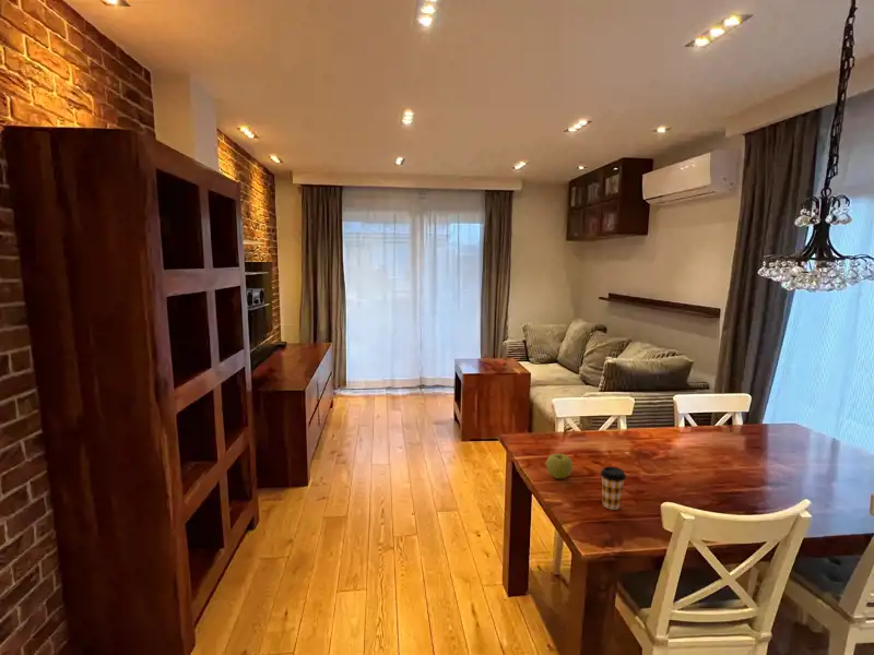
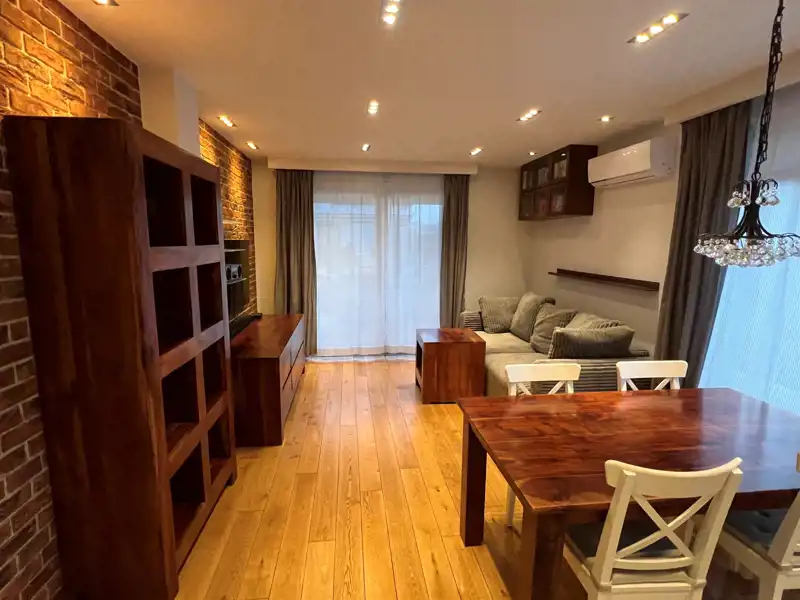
- coffee cup [600,465,627,511]
- apple [545,453,574,479]
